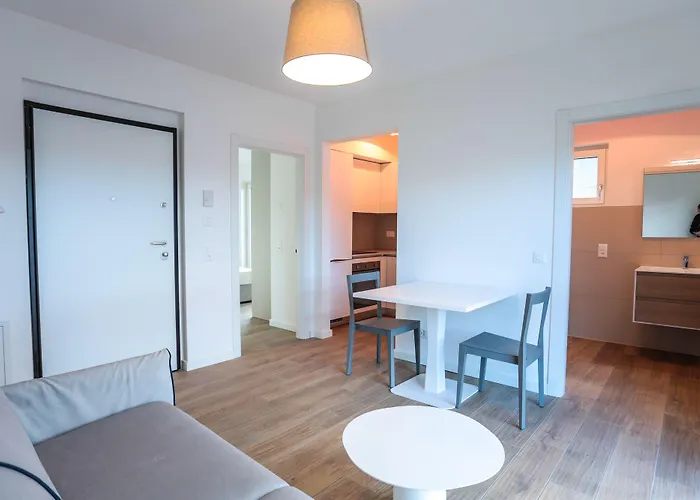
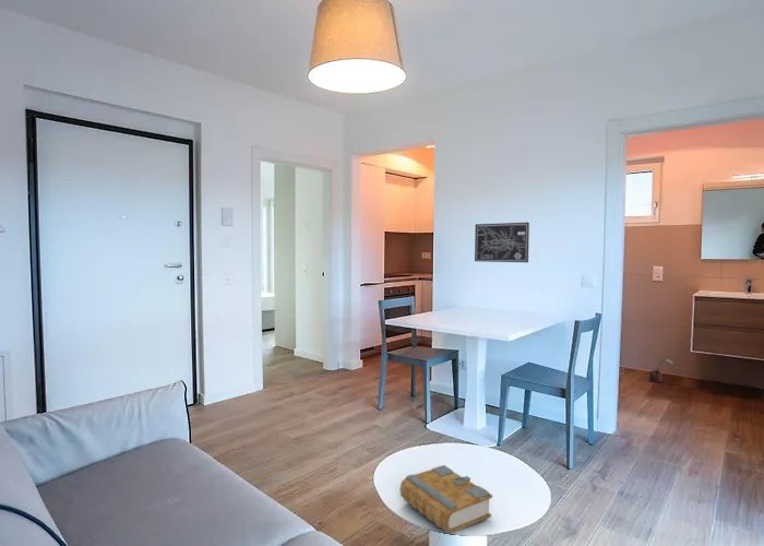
+ potted plant [647,355,675,383]
+ book [398,464,493,535]
+ wall art [474,222,530,263]
